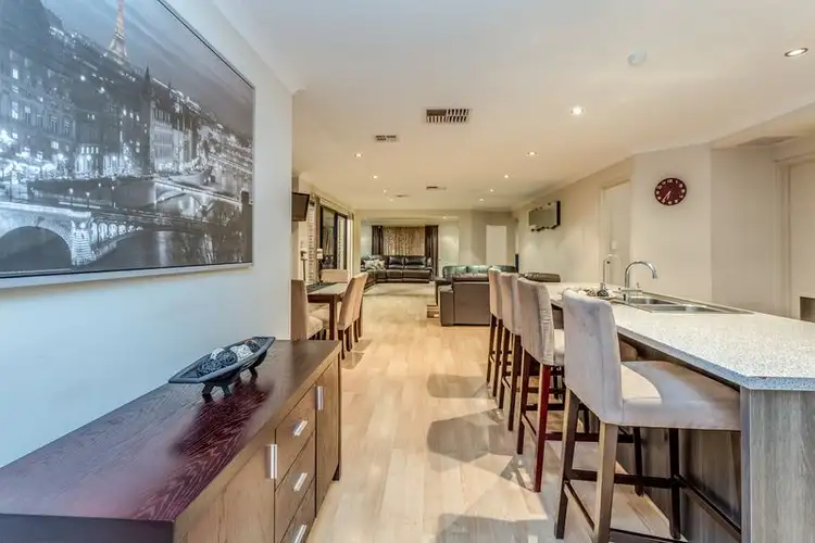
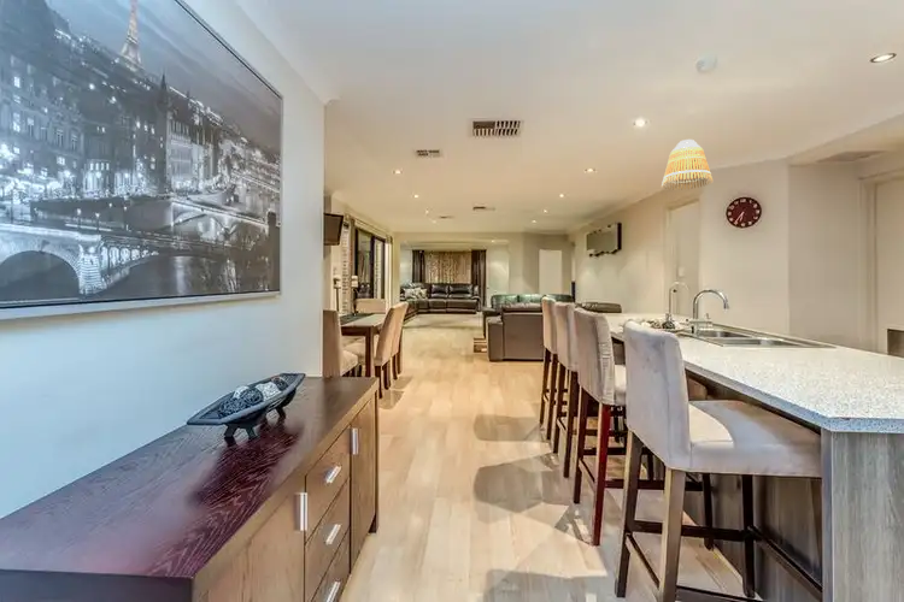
+ lamp shade [661,138,714,191]
